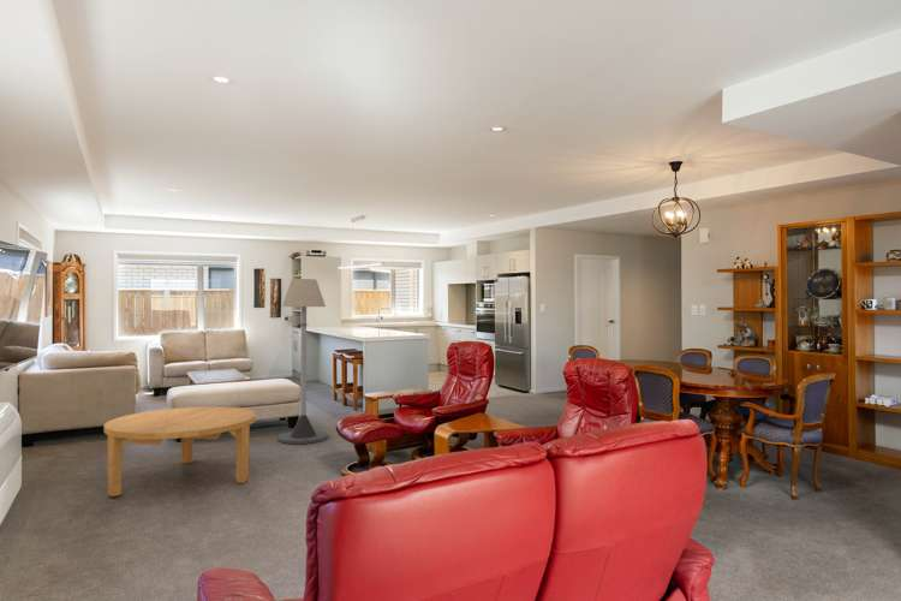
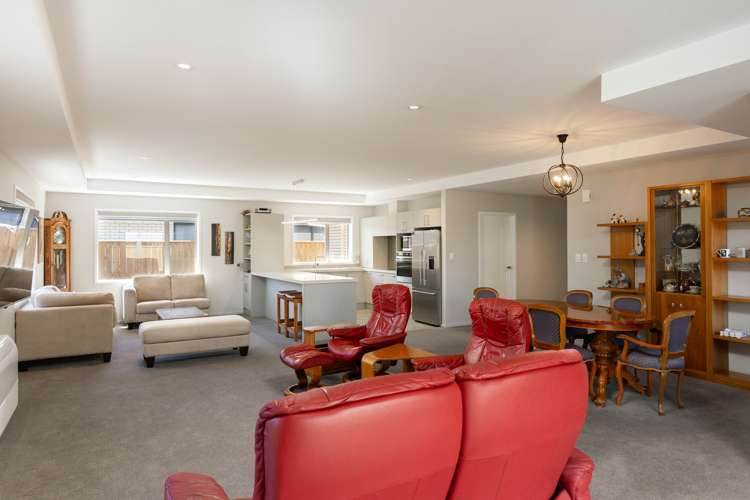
- coffee table [103,405,257,498]
- floor lamp [276,278,329,445]
